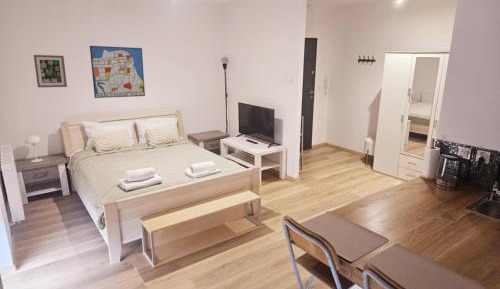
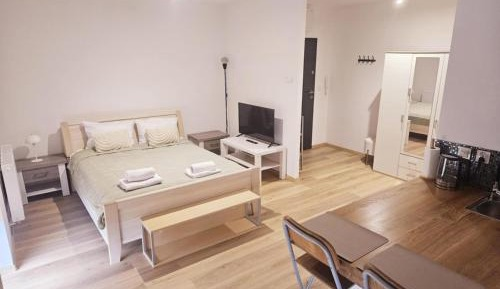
- wall art [33,54,68,88]
- wall art [89,45,146,99]
